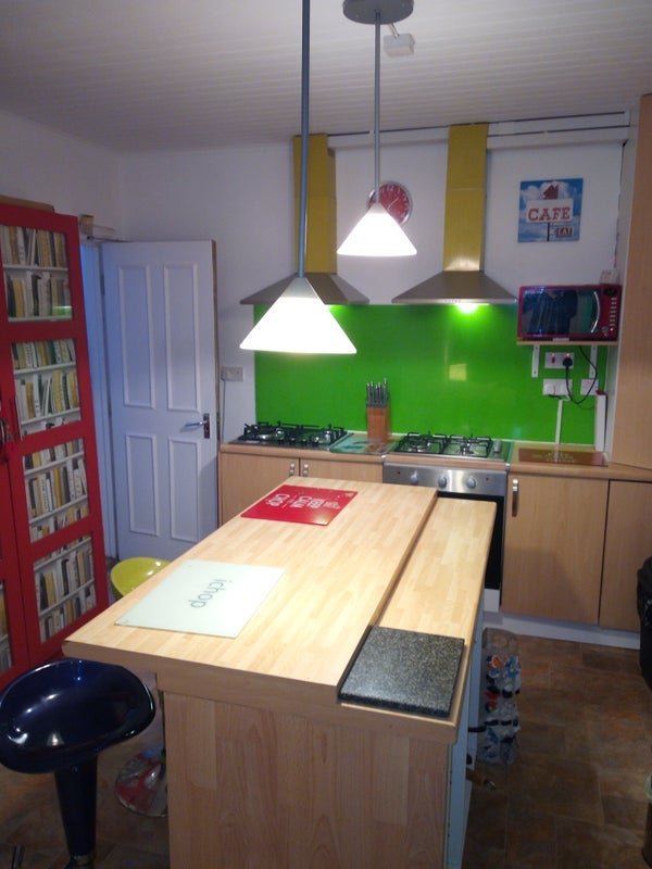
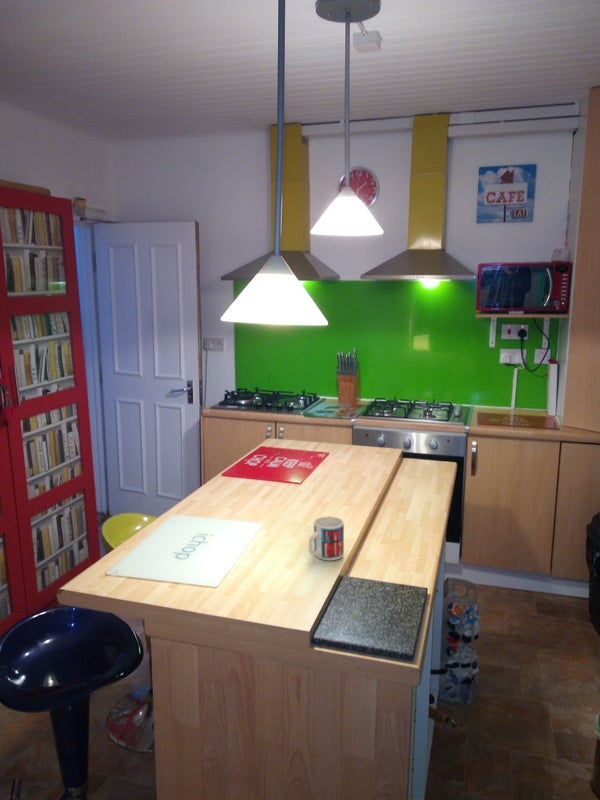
+ mug [308,515,345,561]
